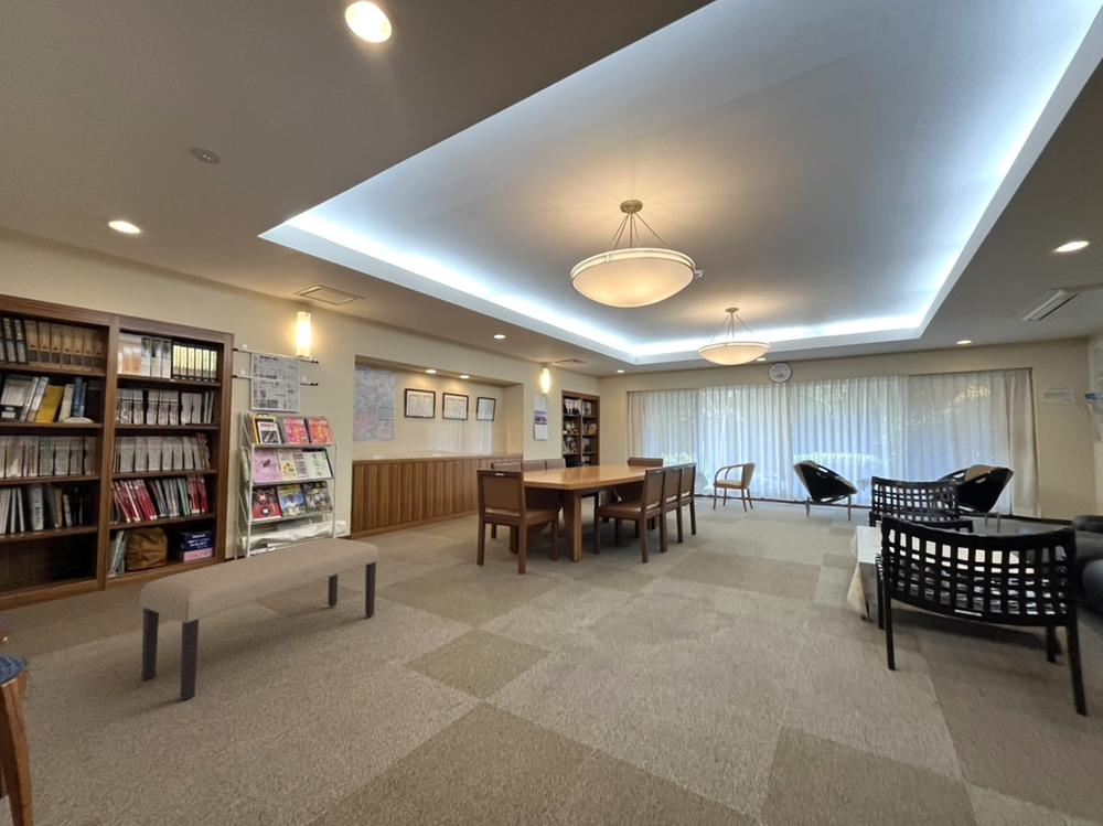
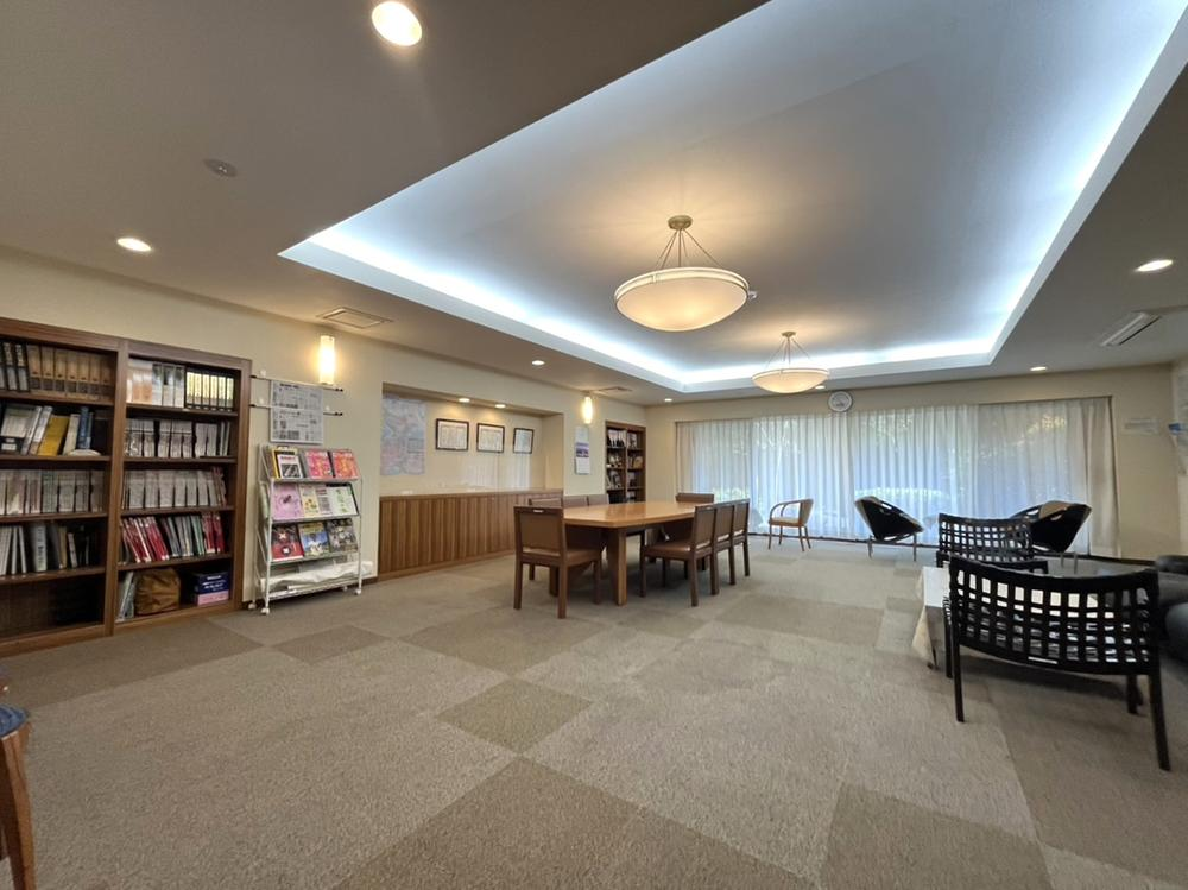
- bench [139,537,379,701]
